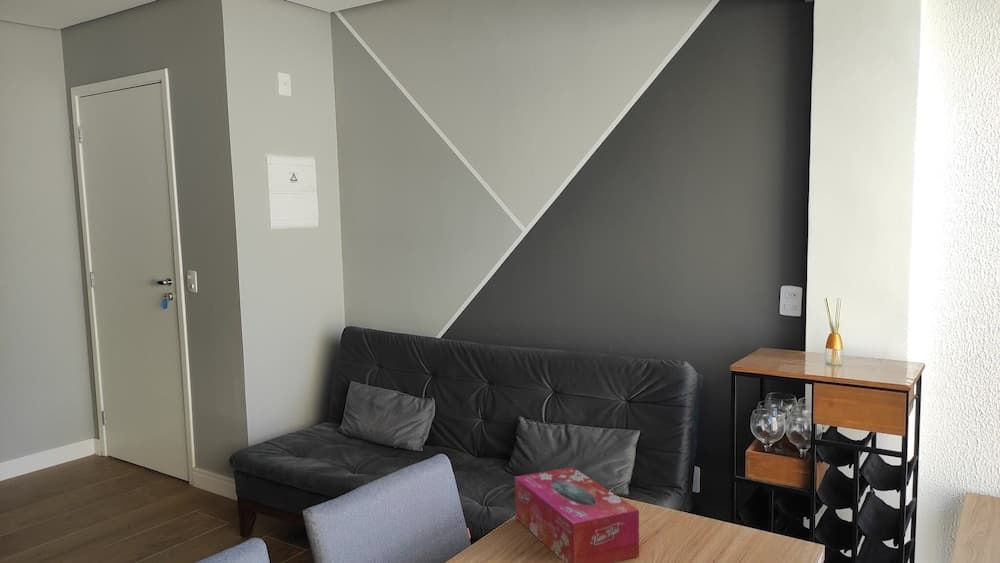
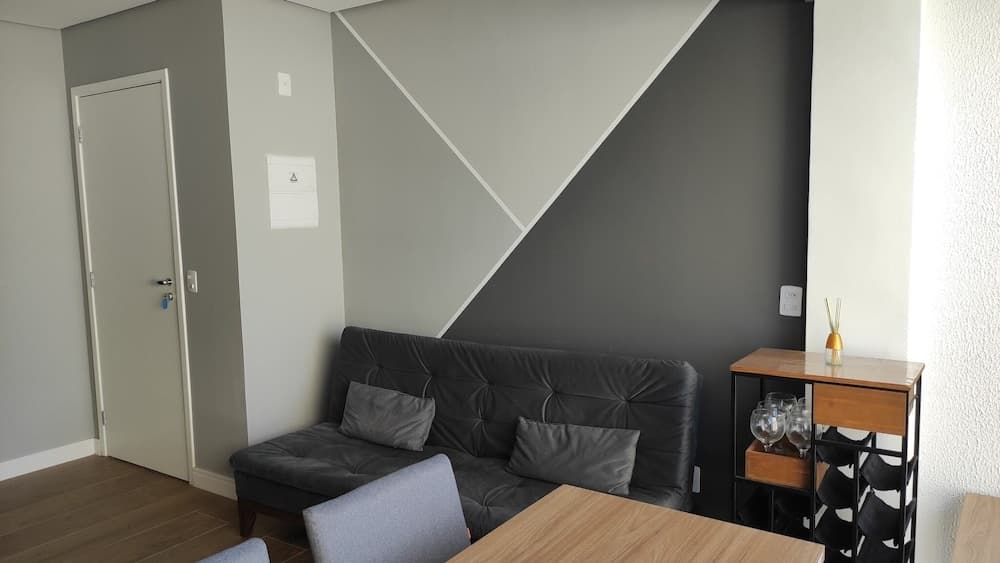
- tissue box [514,466,640,563]
